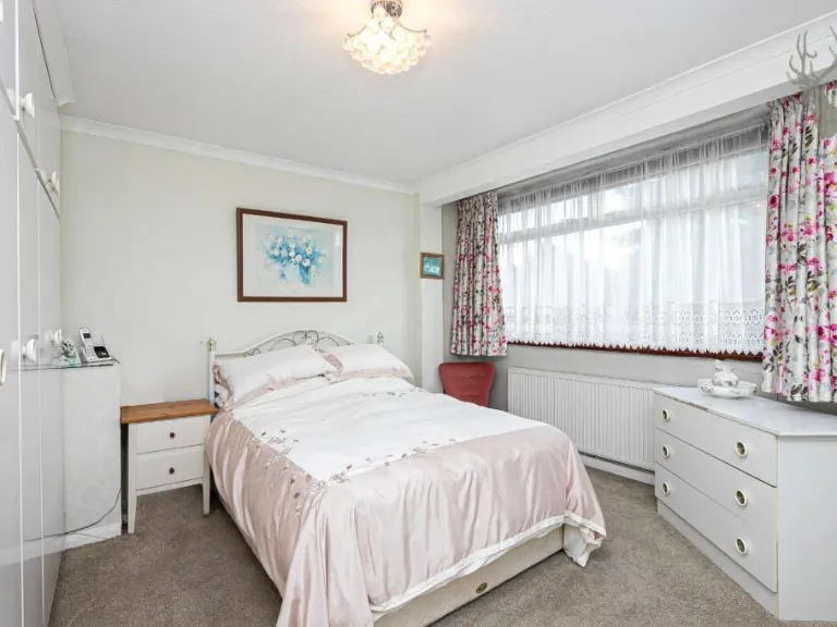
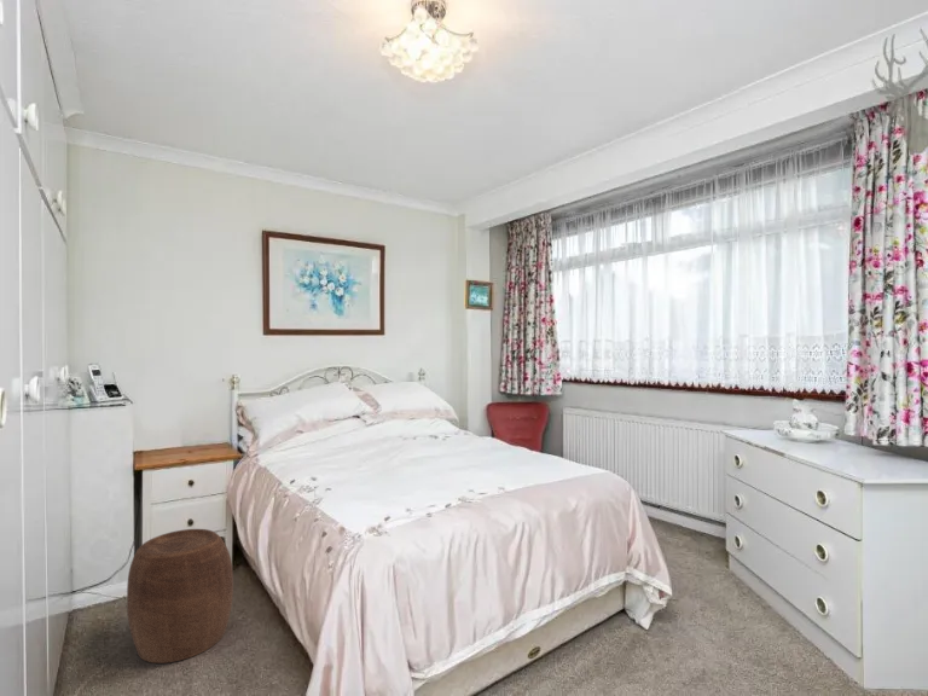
+ stool [126,528,234,665]
